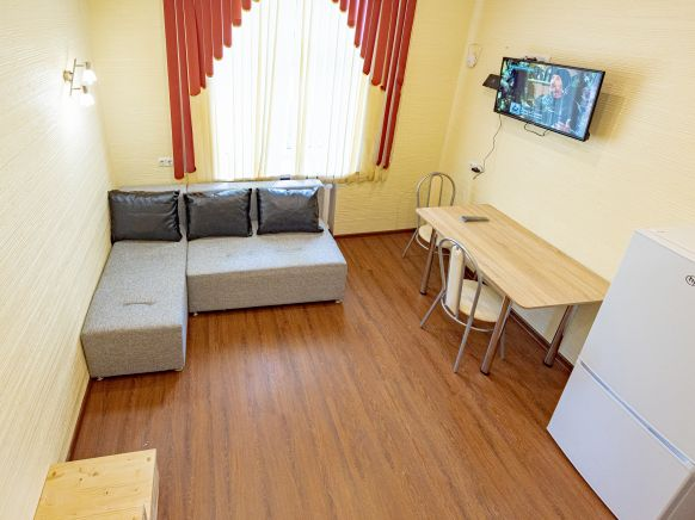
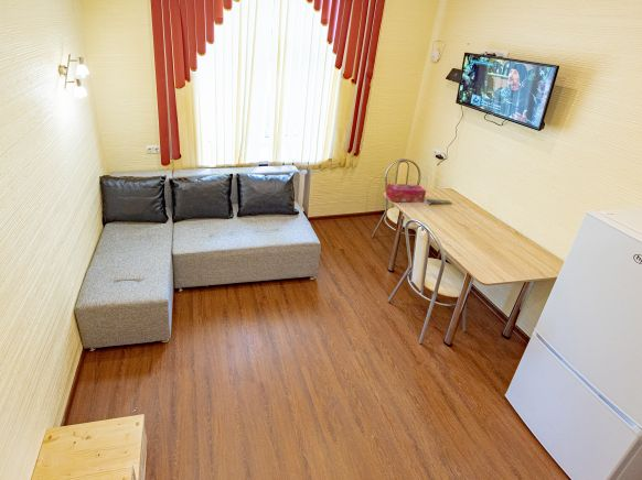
+ tissue box [385,183,427,203]
